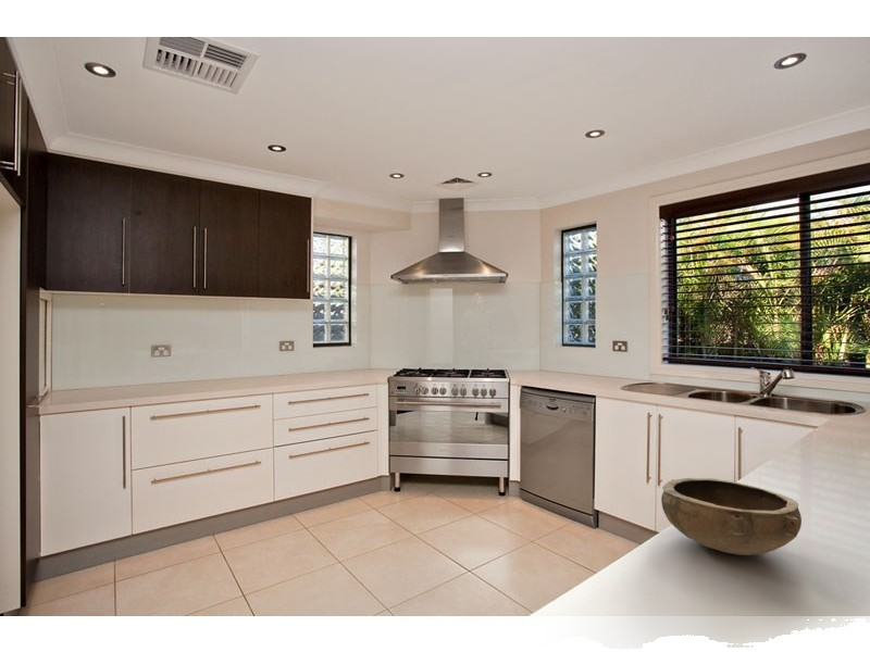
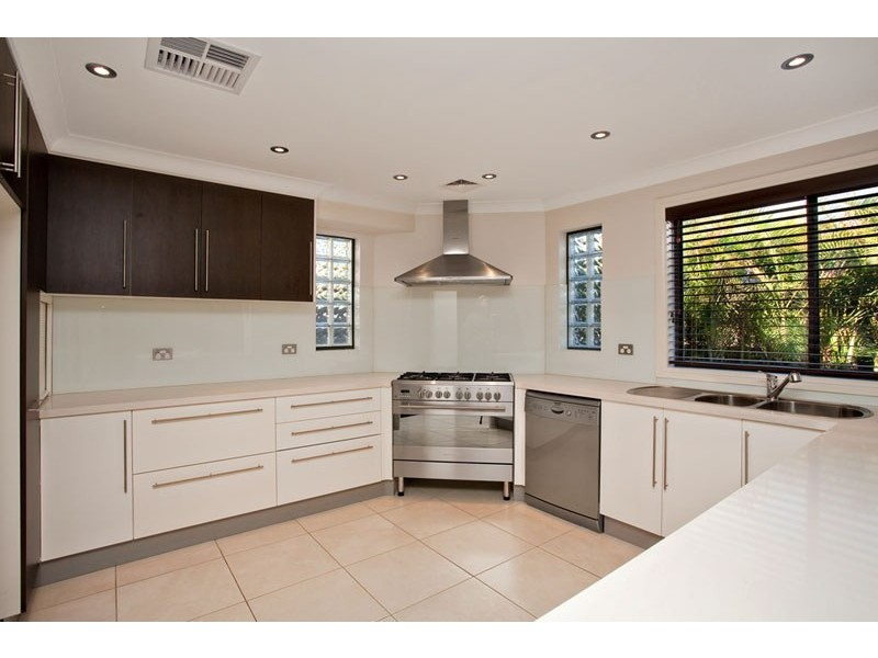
- bowl [660,477,803,556]
